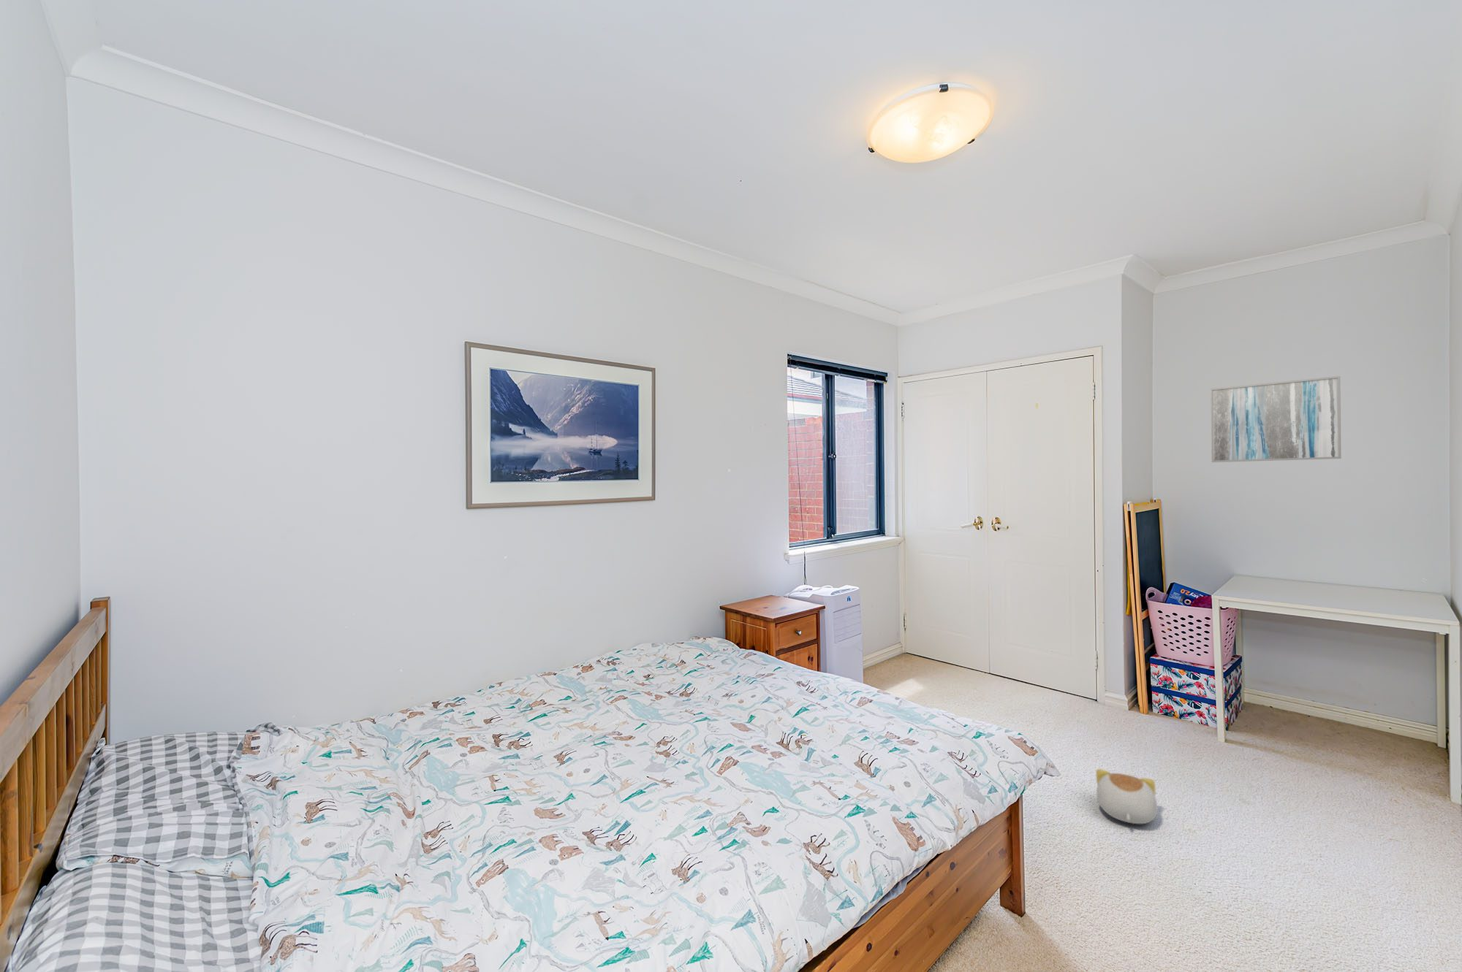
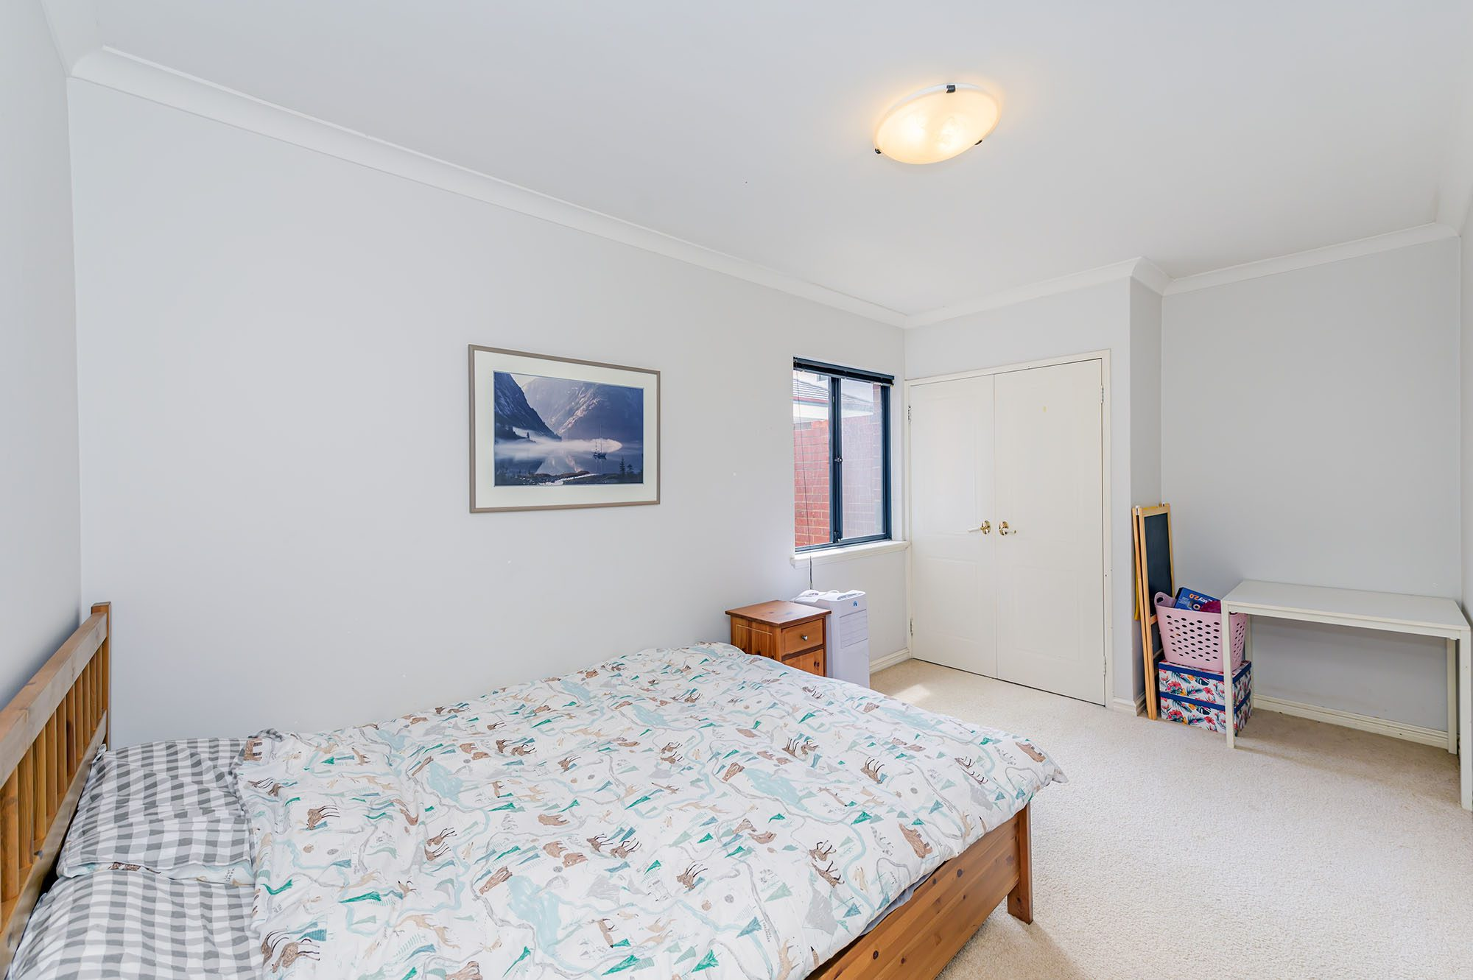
- wall art [1210,375,1342,463]
- plush toy [1095,768,1158,824]
